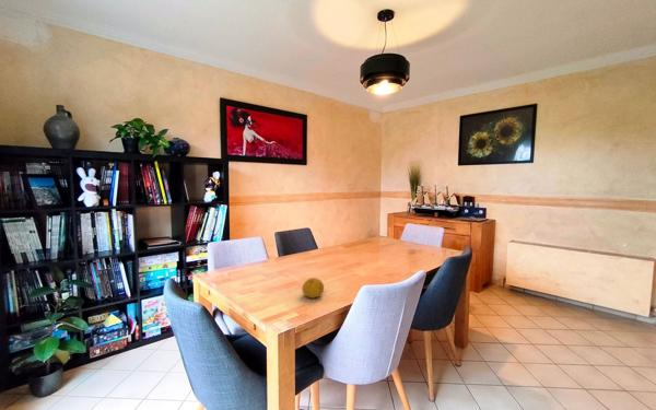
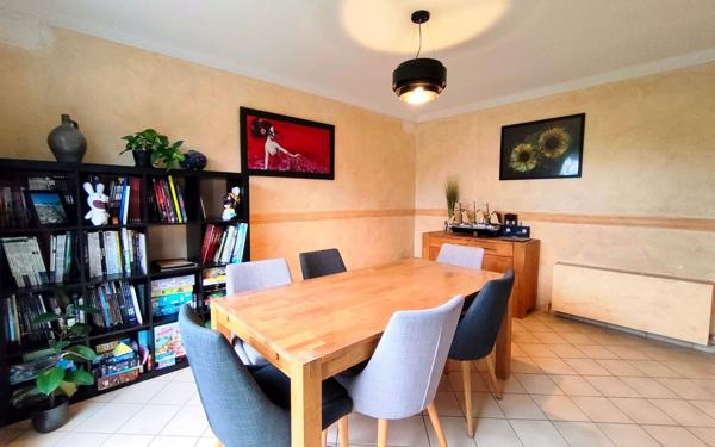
- fruit [301,277,325,300]
